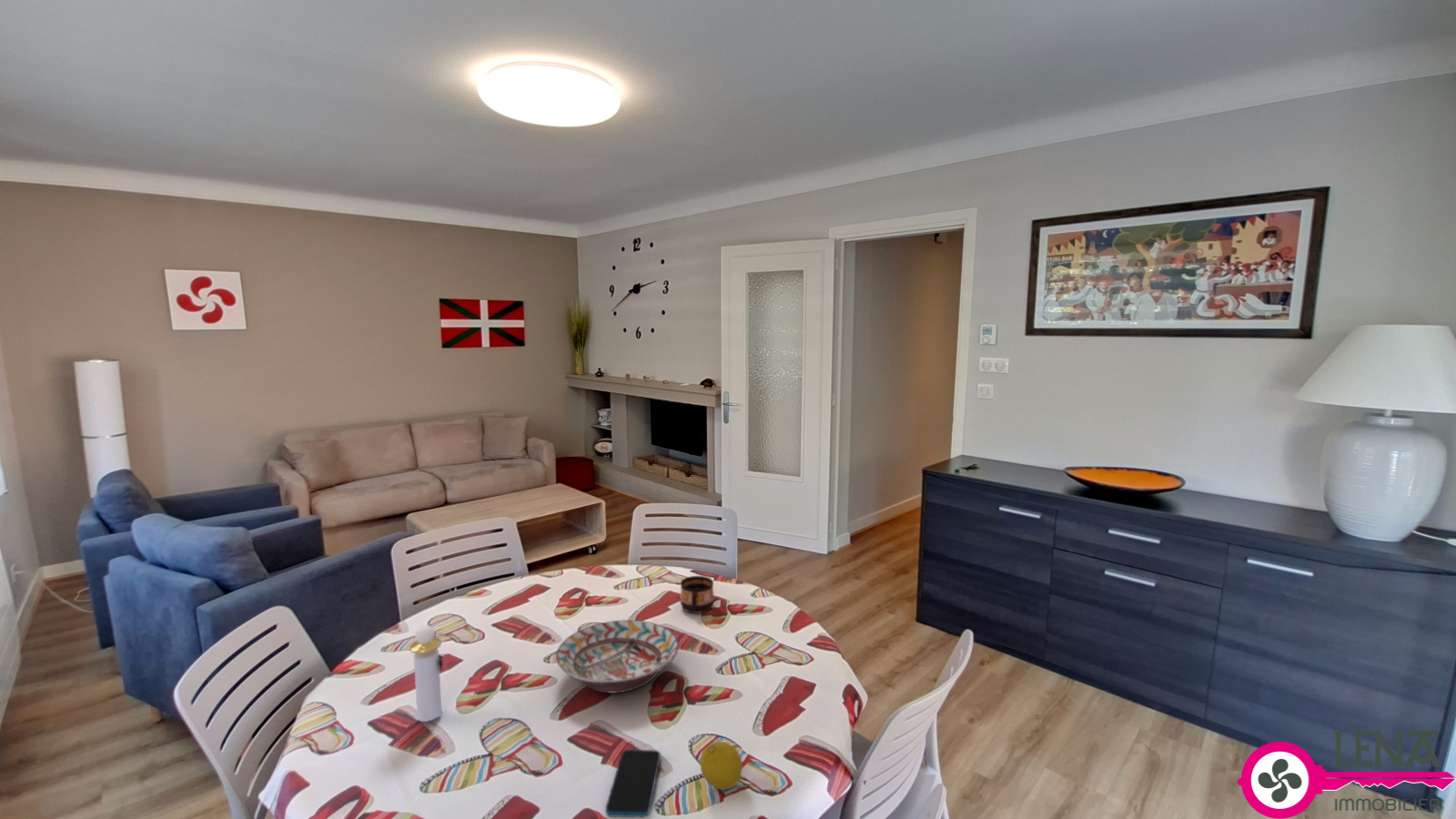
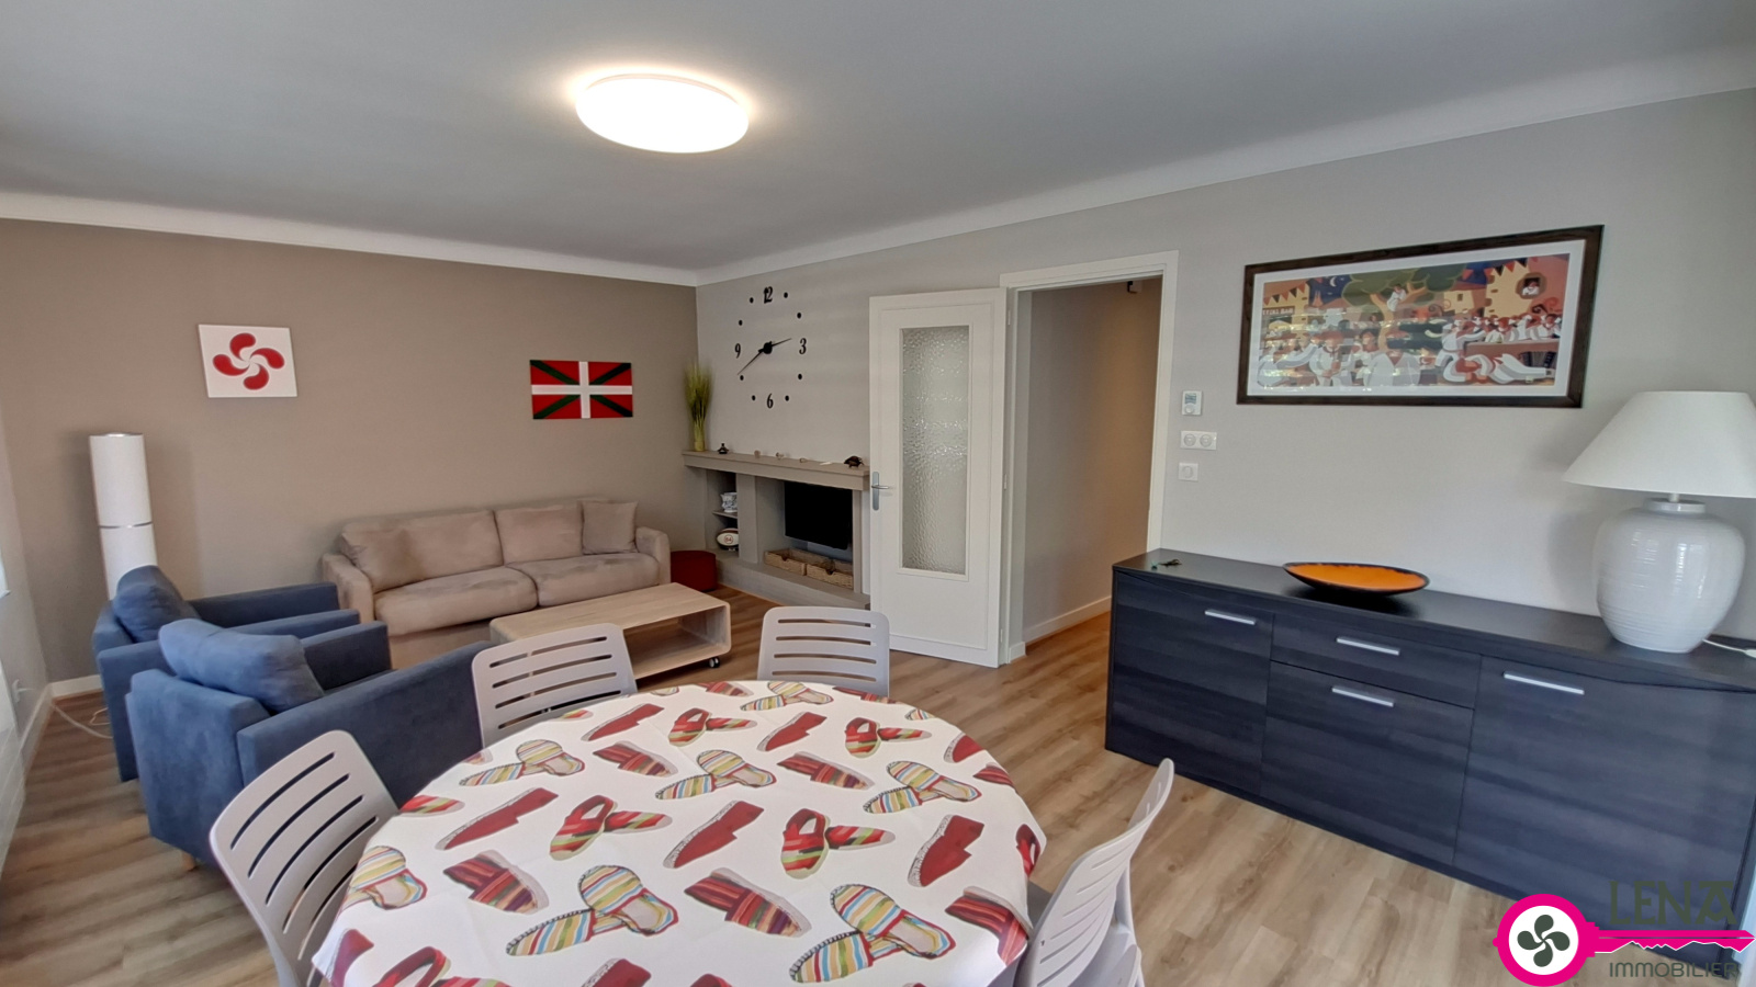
- smartphone [605,749,661,818]
- decorative bowl [555,619,680,693]
- cup [680,575,714,614]
- perfume bottle [409,624,443,723]
- fruit [699,741,743,791]
